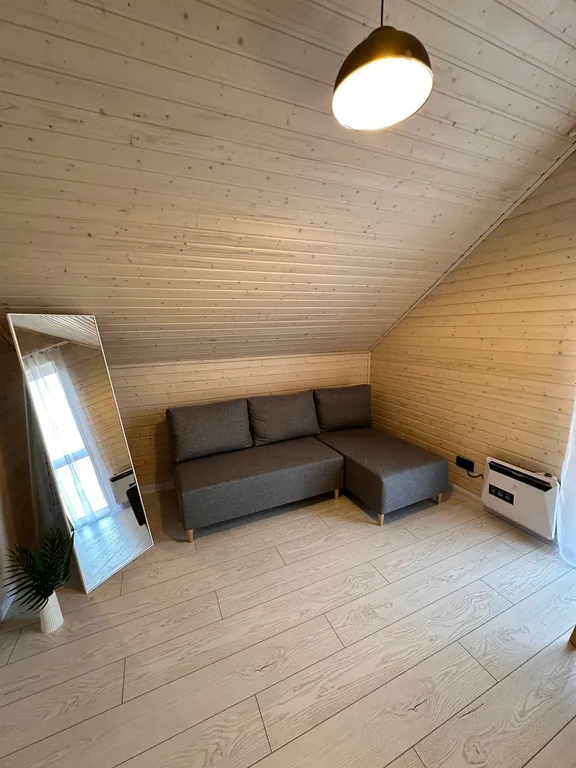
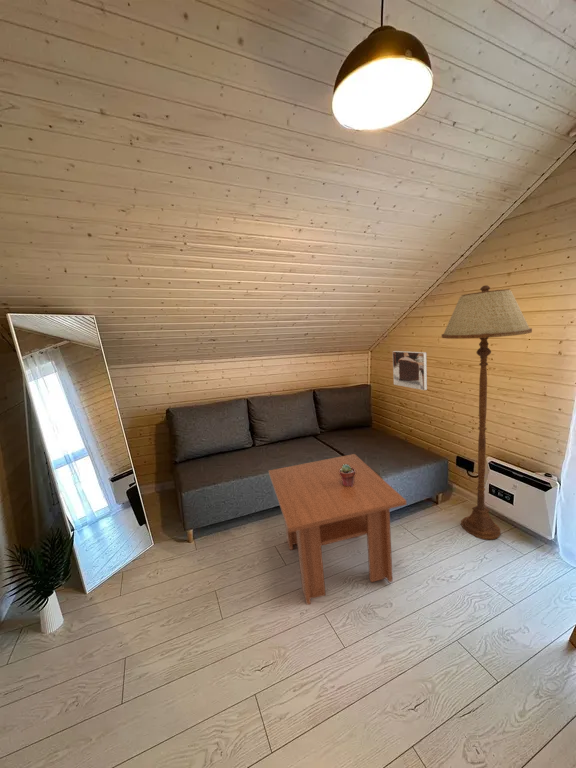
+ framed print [392,350,428,391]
+ floor lamp [441,284,533,541]
+ coffee table [268,453,407,606]
+ potted succulent [339,464,356,487]
